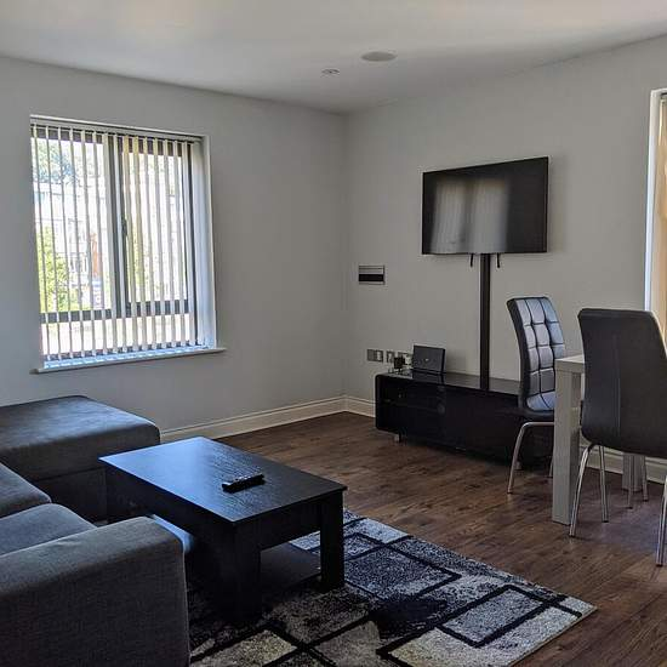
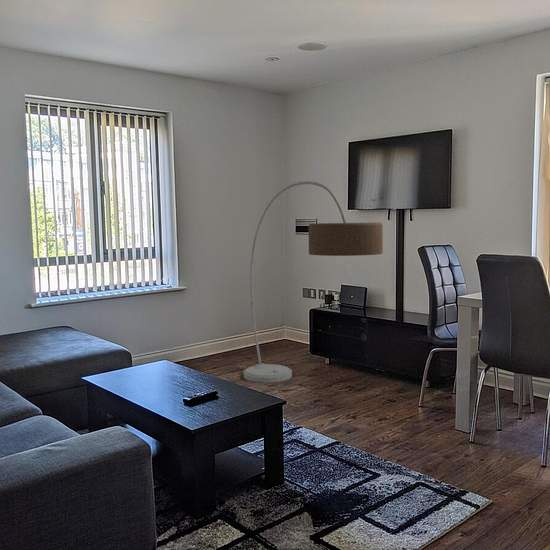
+ floor lamp [243,180,384,384]
